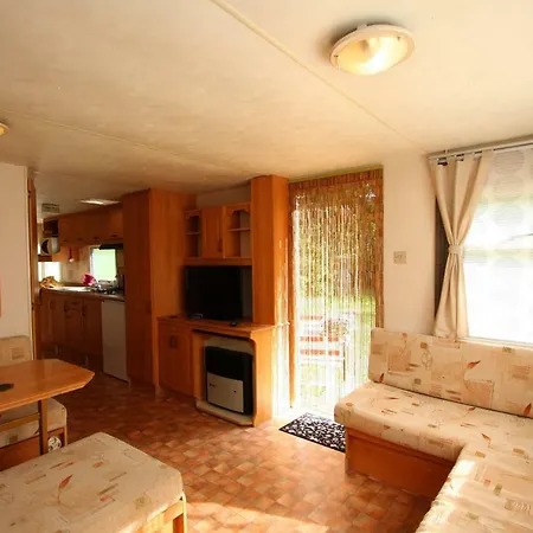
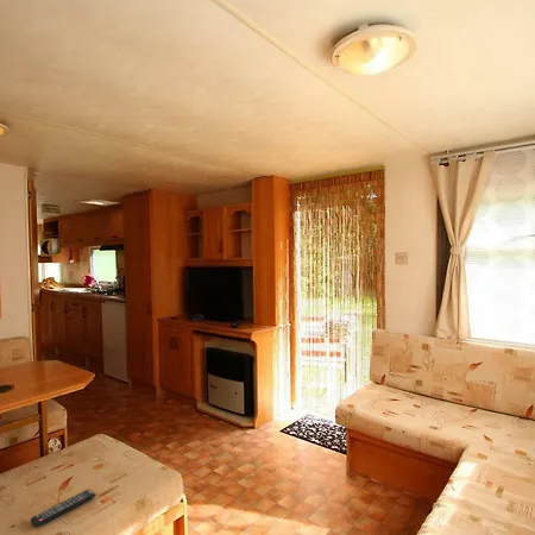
+ remote control [30,489,96,528]
